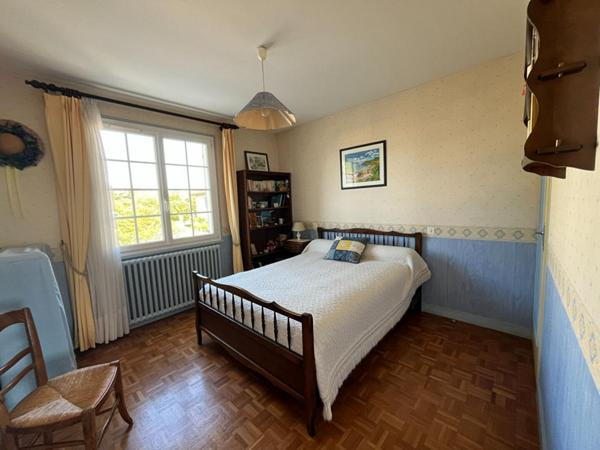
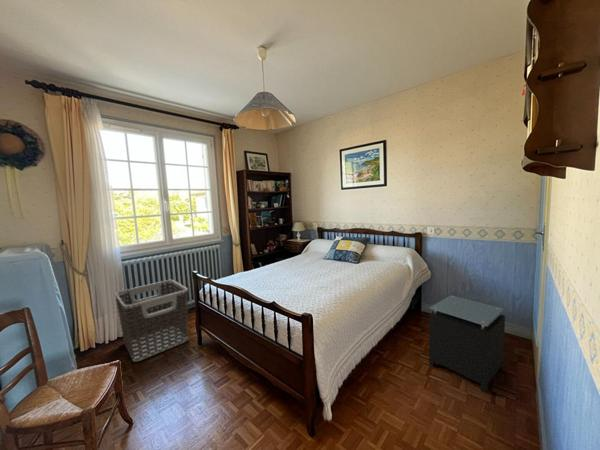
+ clothes hamper [114,279,189,363]
+ nightstand [428,294,506,393]
